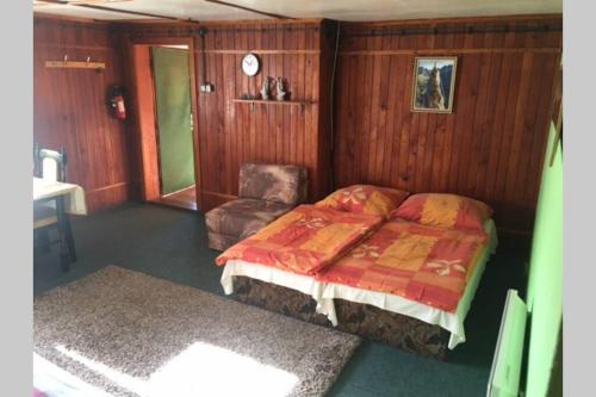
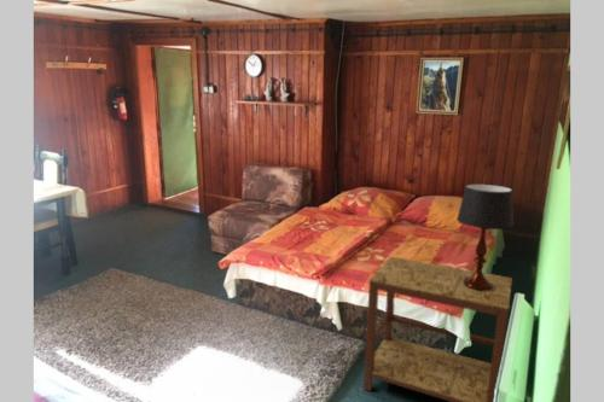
+ side table [362,256,513,402]
+ table lamp [455,182,515,291]
